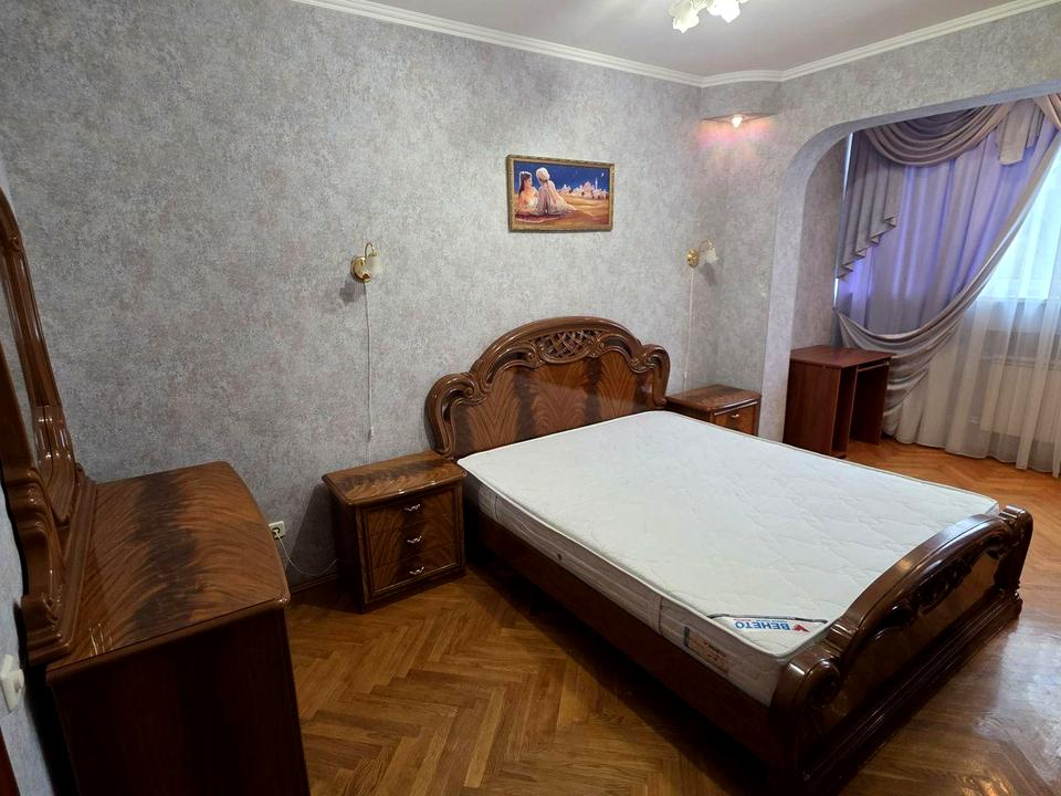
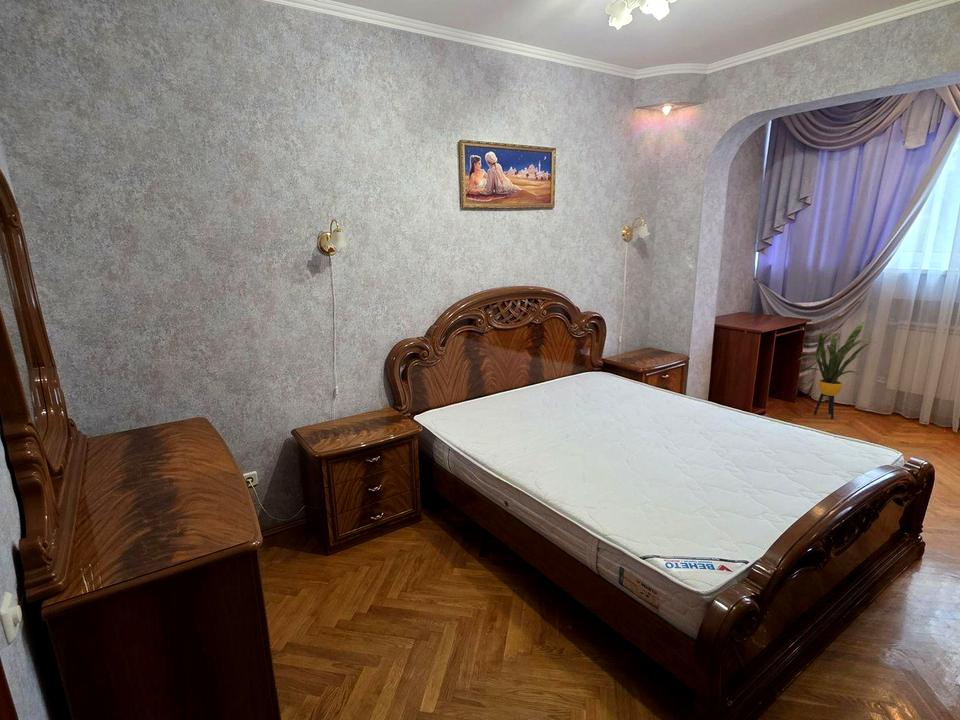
+ house plant [797,321,879,420]
